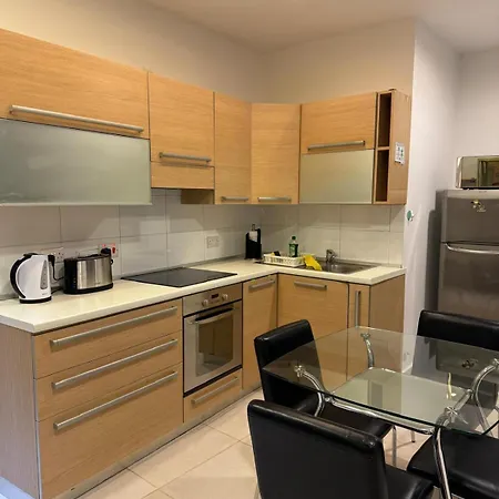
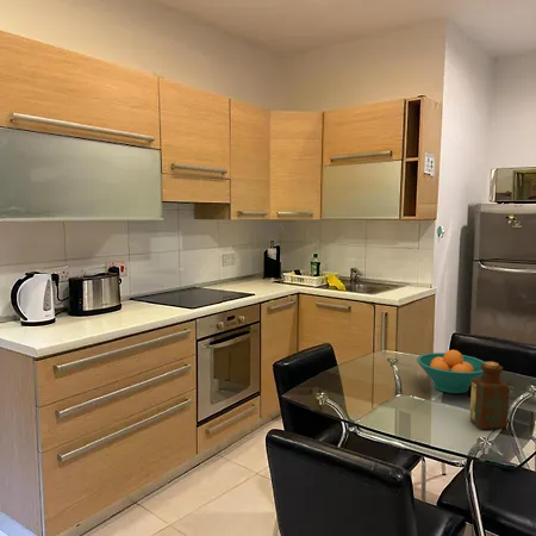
+ fruit bowl [416,349,486,394]
+ bottle [468,361,510,430]
